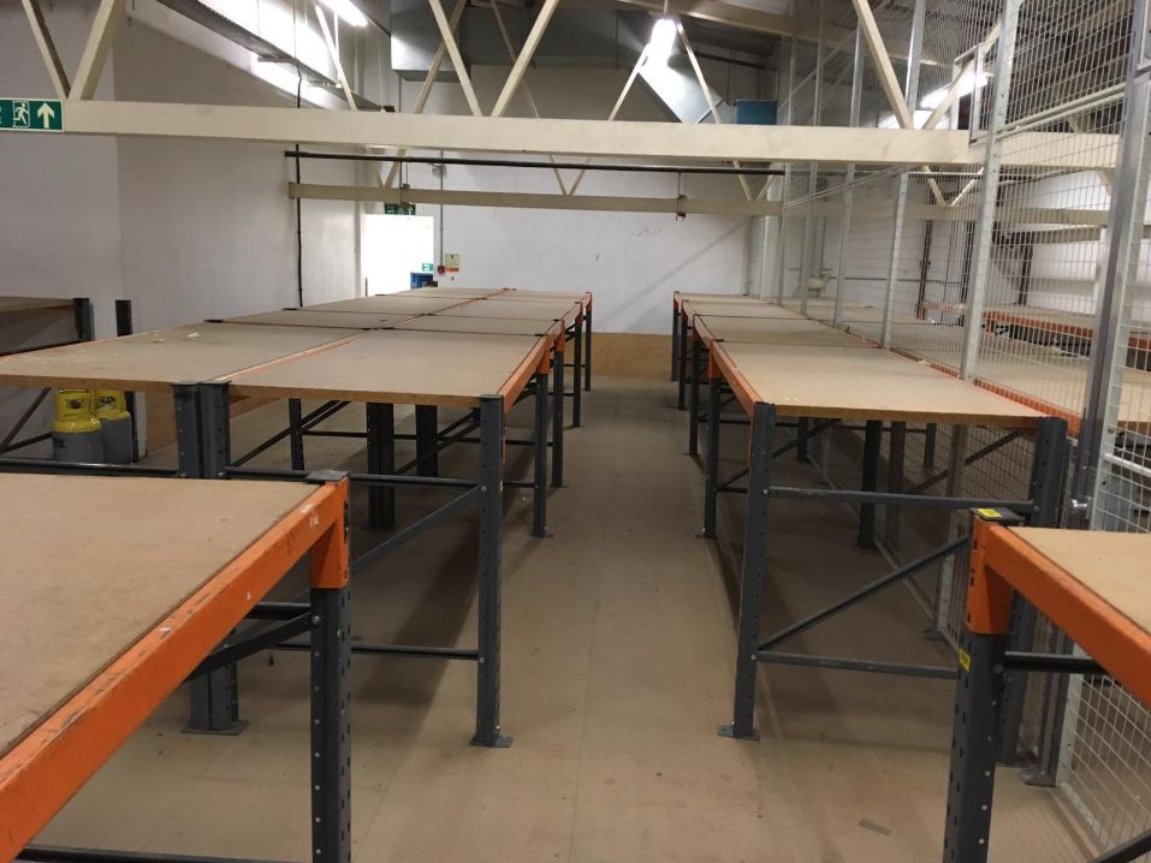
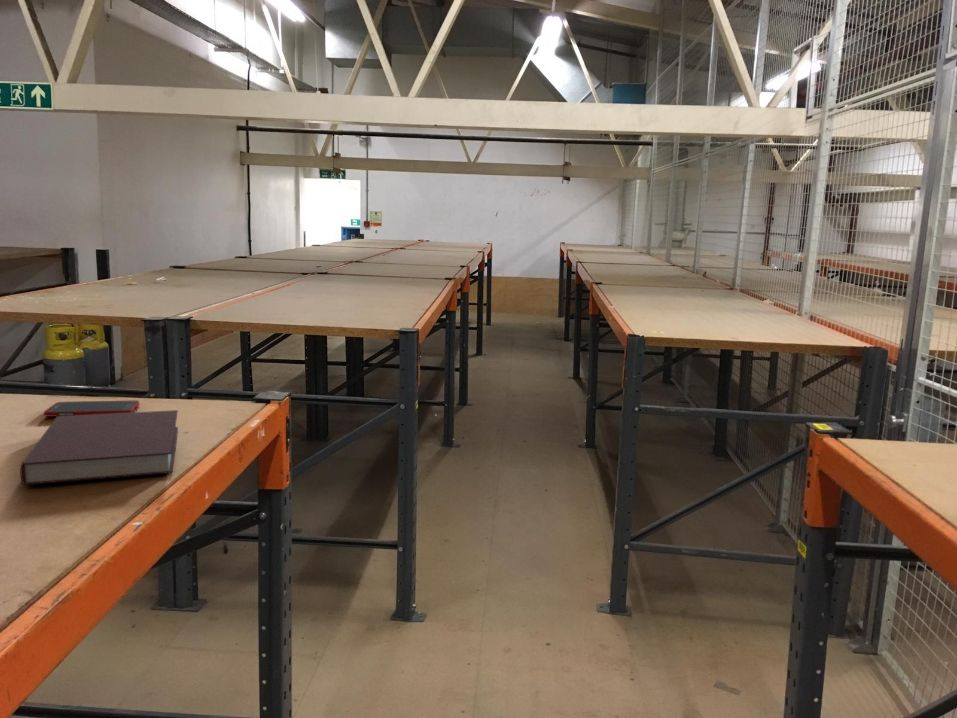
+ notebook [19,409,179,486]
+ cell phone [43,400,140,418]
